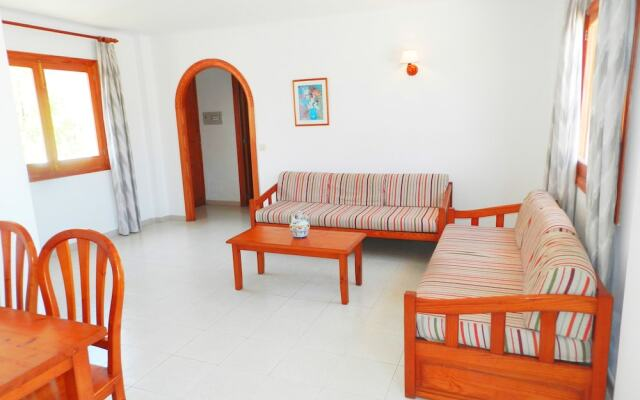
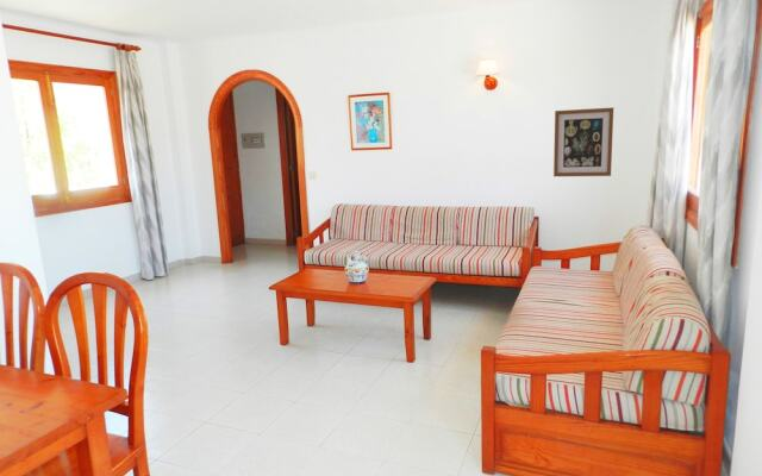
+ wall art [552,106,614,177]
